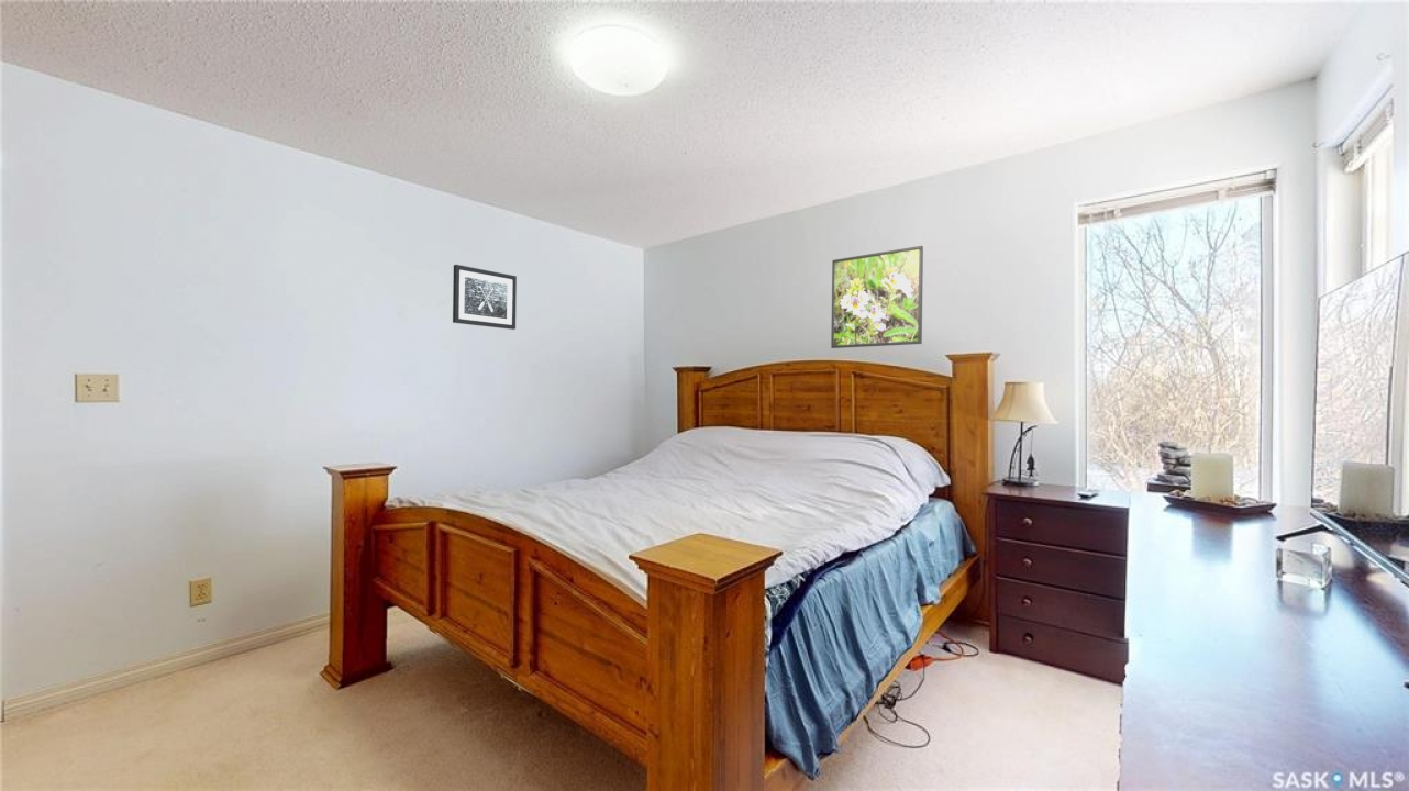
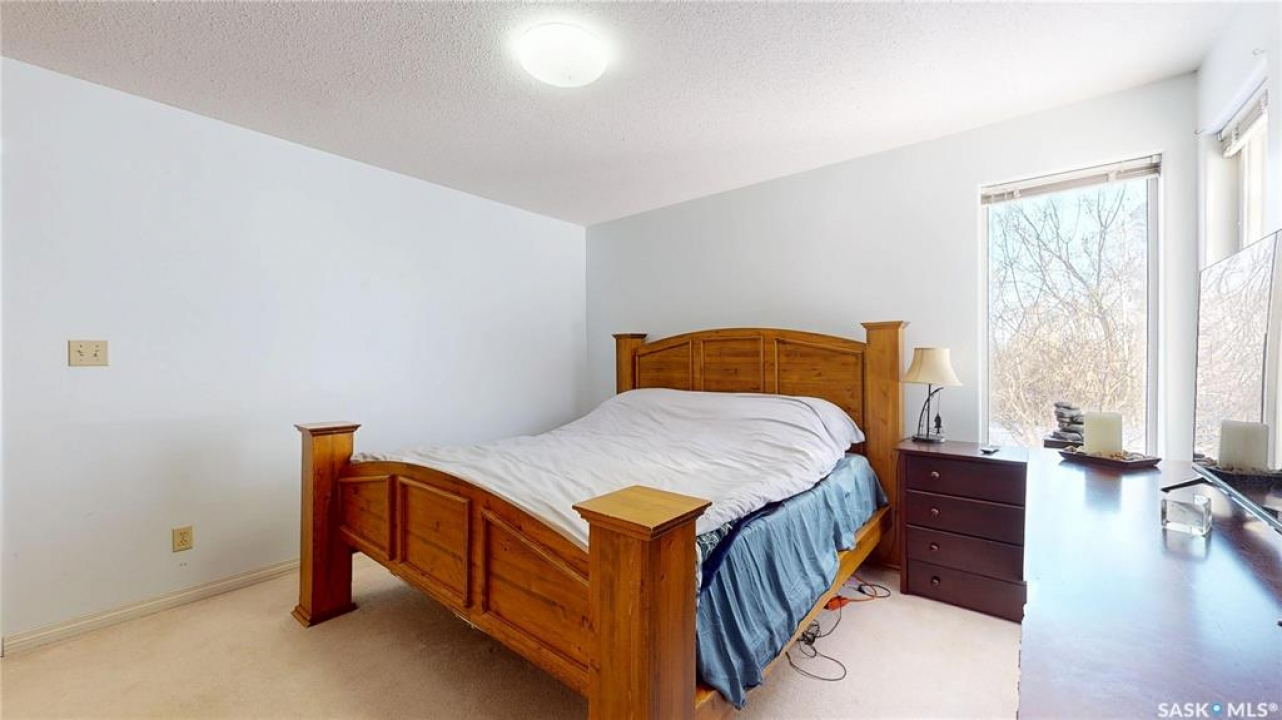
- wall art [452,264,518,331]
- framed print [830,245,924,349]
